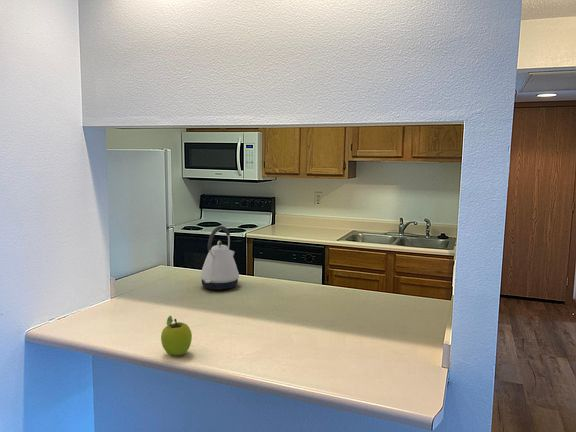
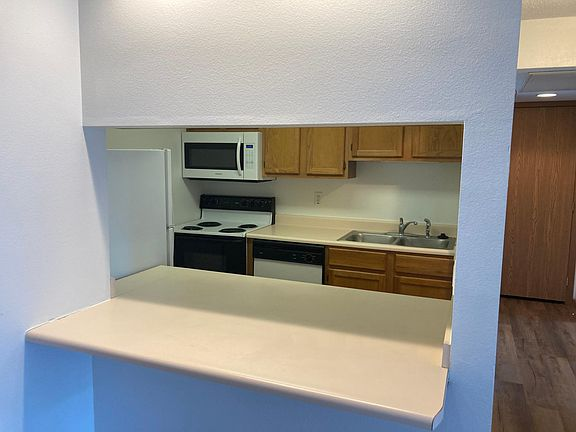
- kettle [199,225,240,291]
- fruit [160,315,193,357]
